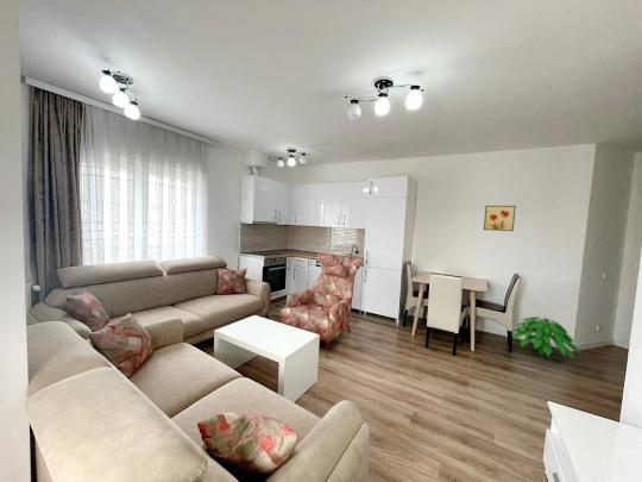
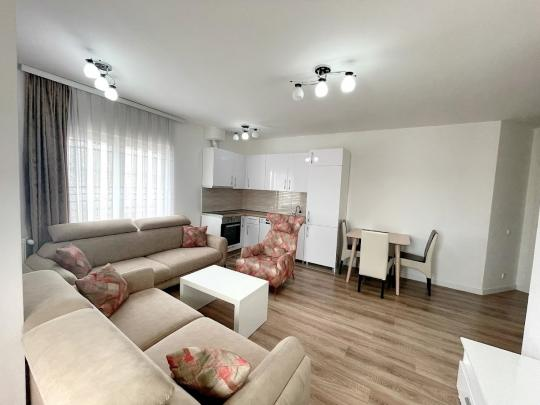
- wall art [483,205,517,232]
- indoor plant [511,314,581,361]
